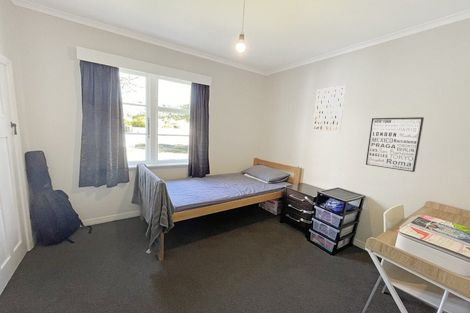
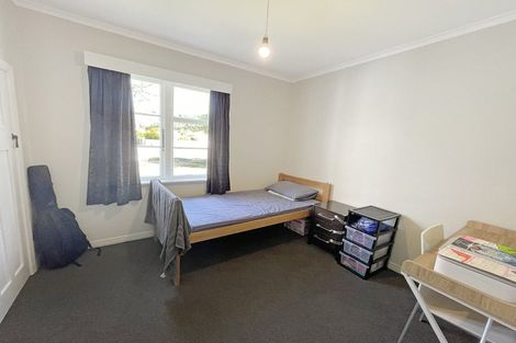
- wall art [365,116,425,173]
- wall art [312,85,347,134]
